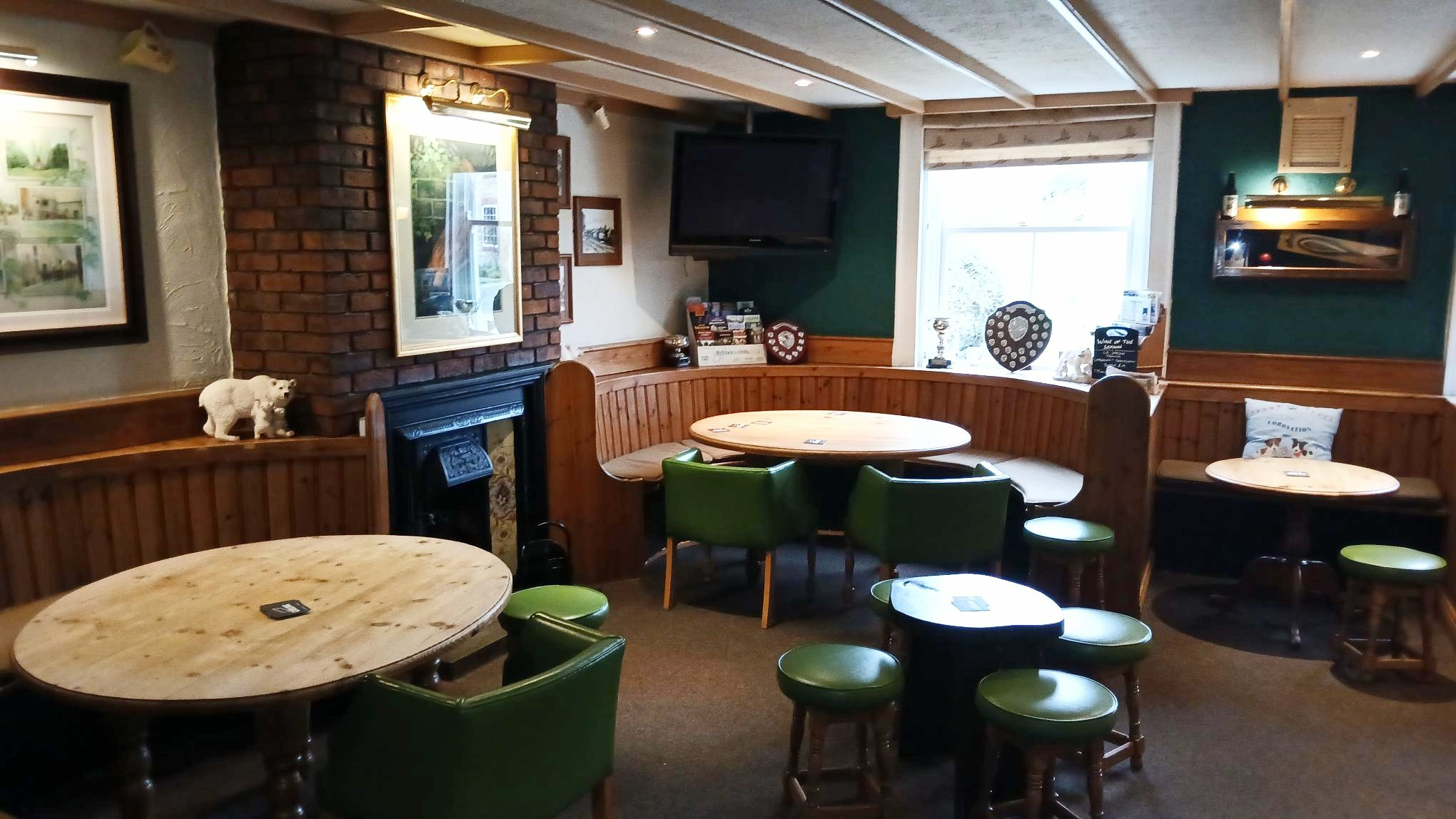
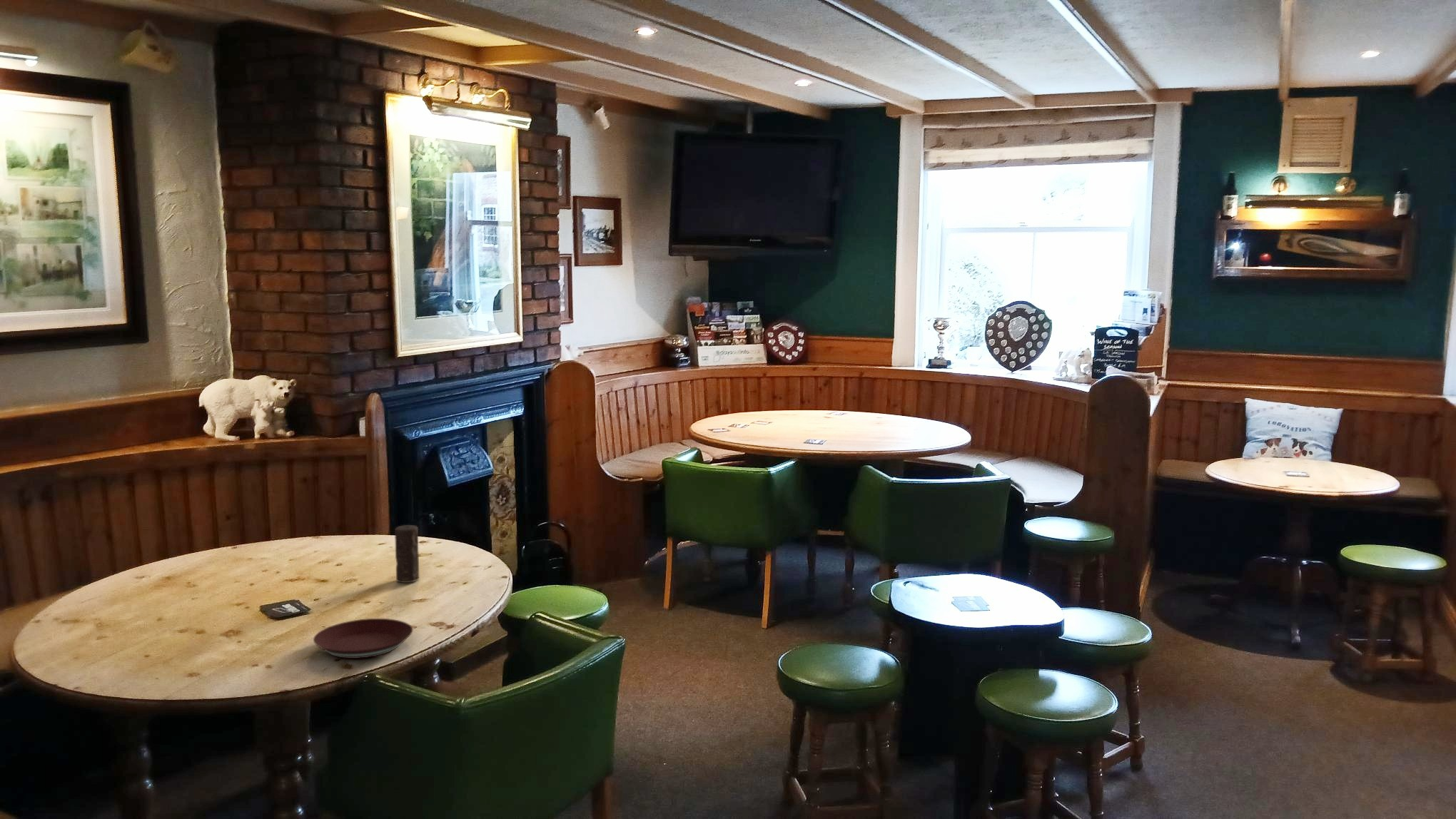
+ plate [313,618,413,659]
+ candle [394,524,420,584]
